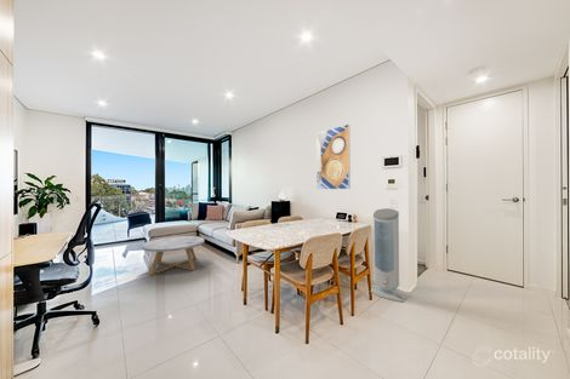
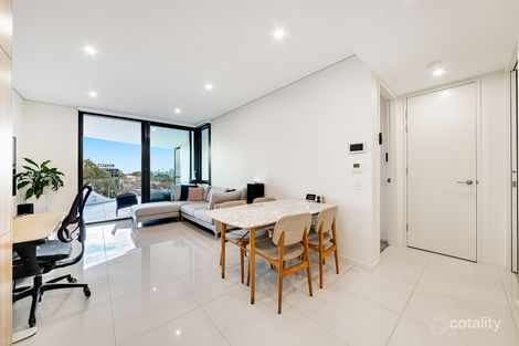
- air purifier [366,207,407,303]
- coffee table [141,235,206,276]
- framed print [315,124,352,190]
